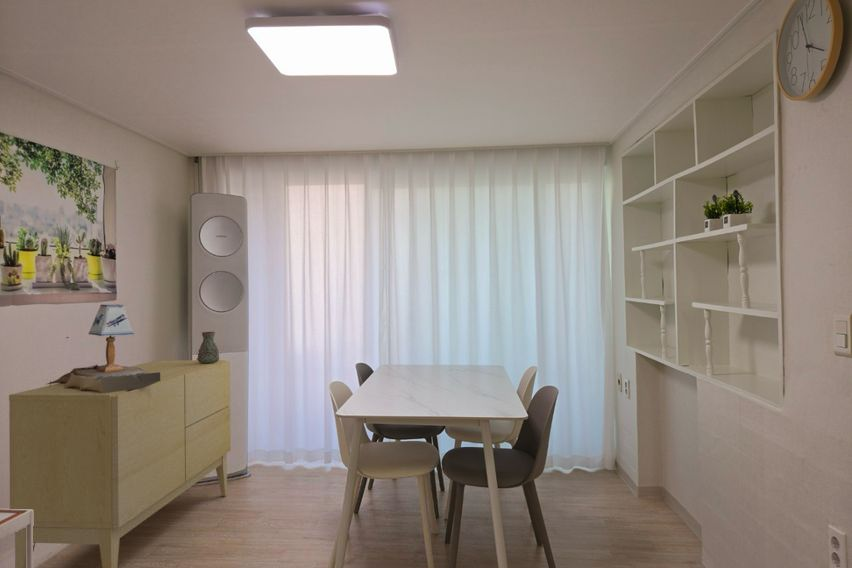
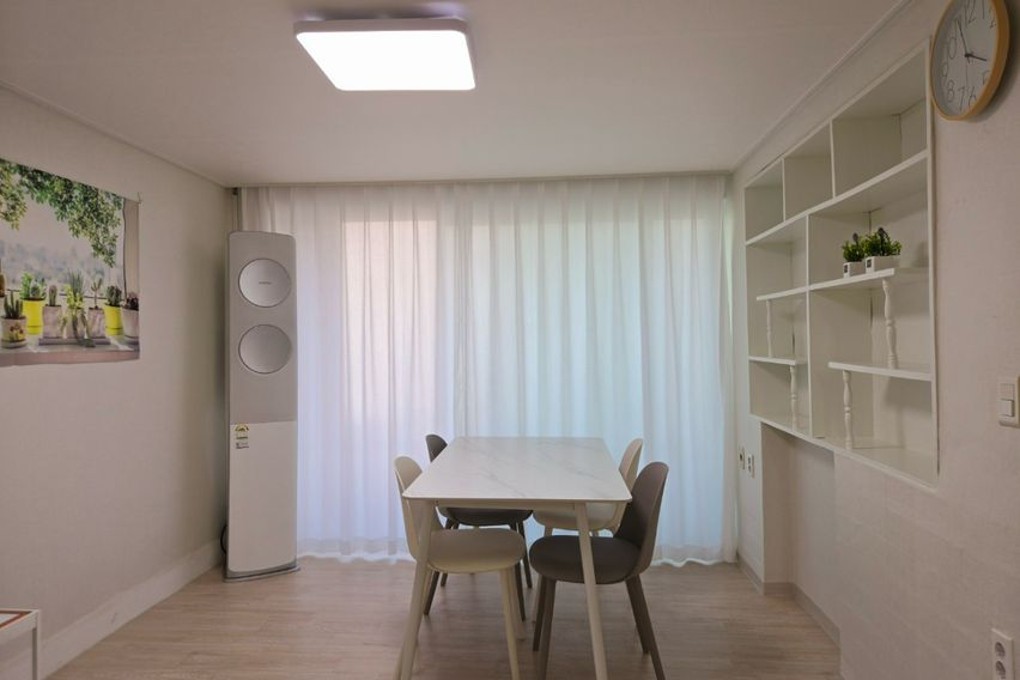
- table lamp [44,303,160,393]
- sideboard [8,359,232,568]
- decorative vase [197,331,220,363]
